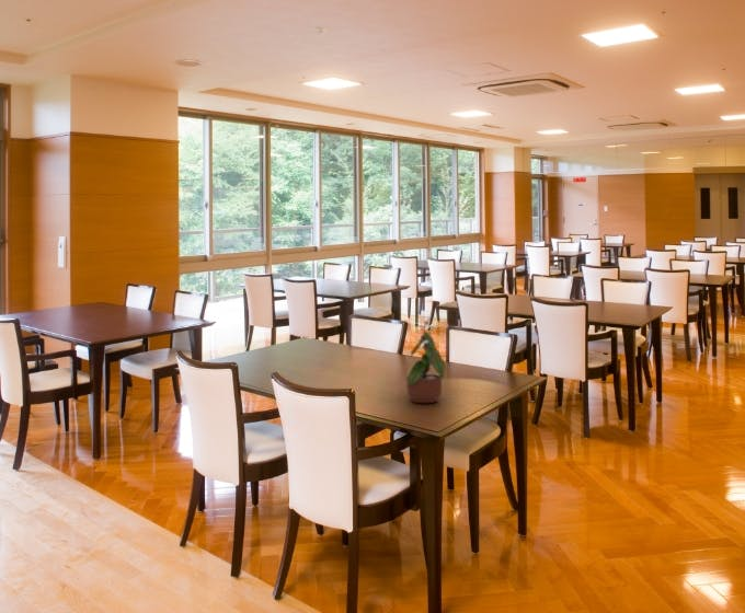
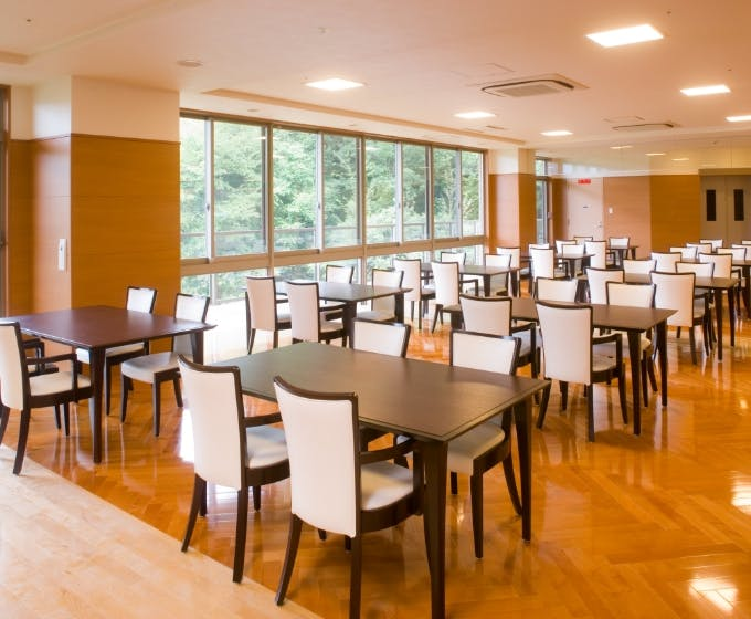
- potted plant [400,317,447,404]
